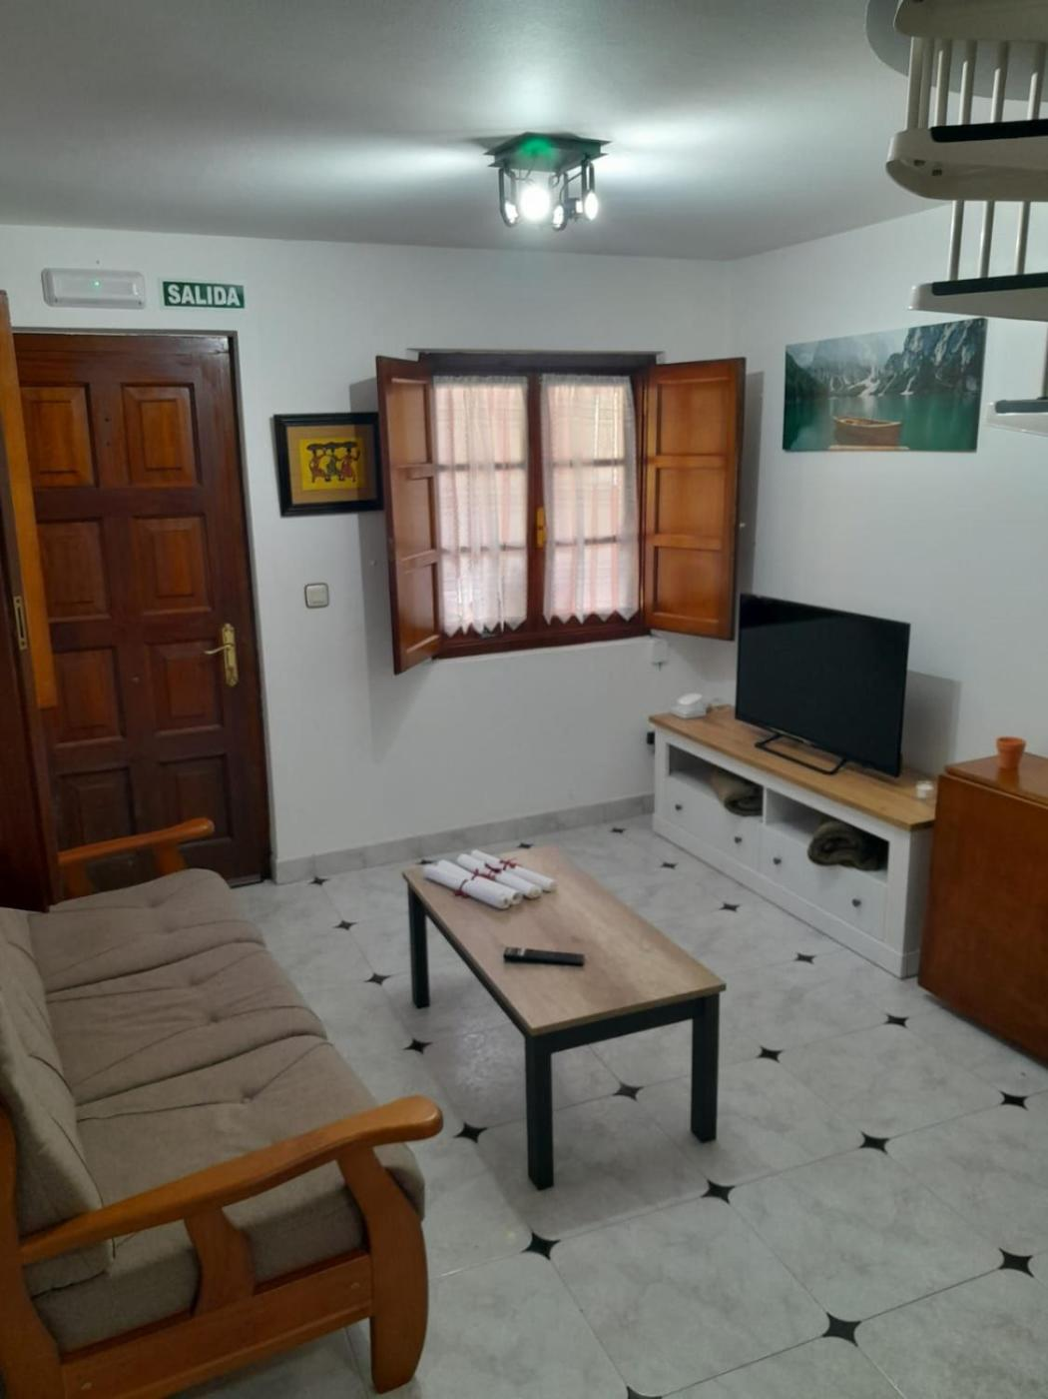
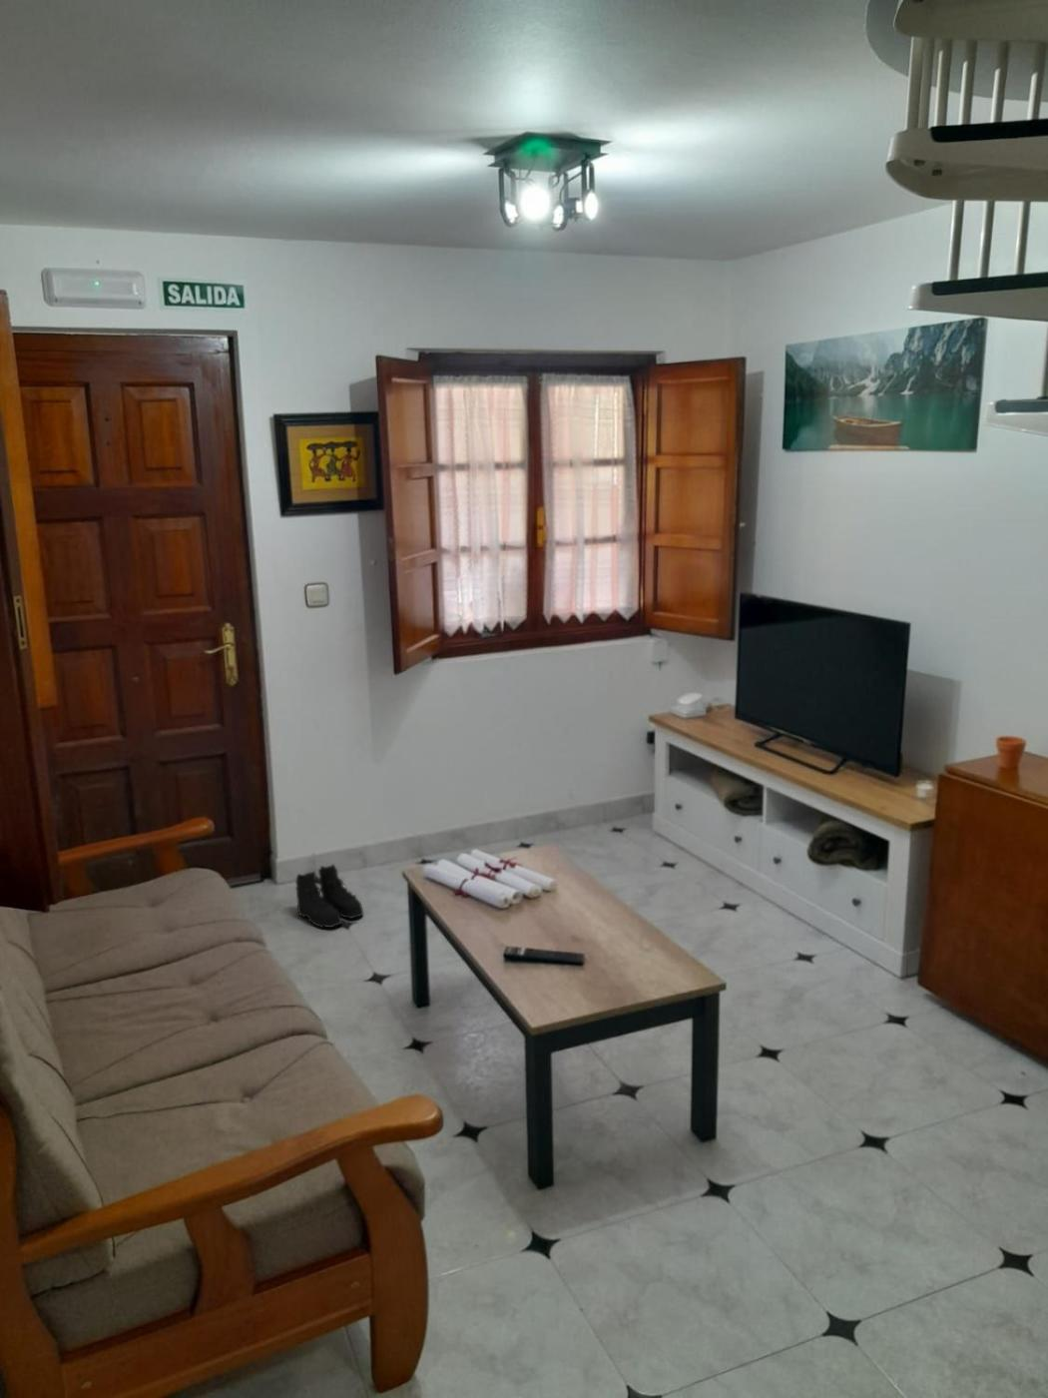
+ boots [294,863,364,929]
